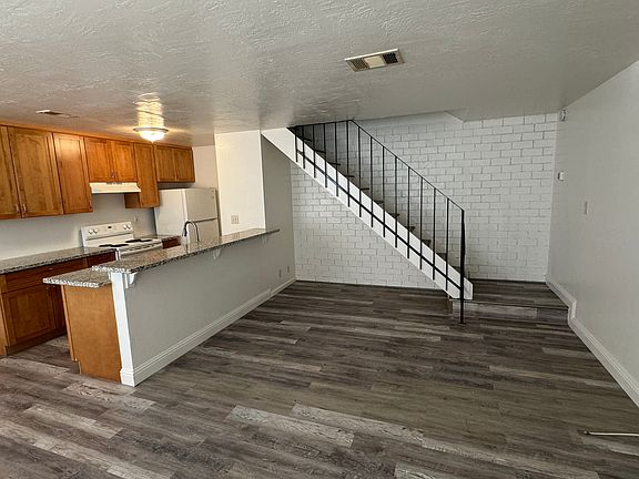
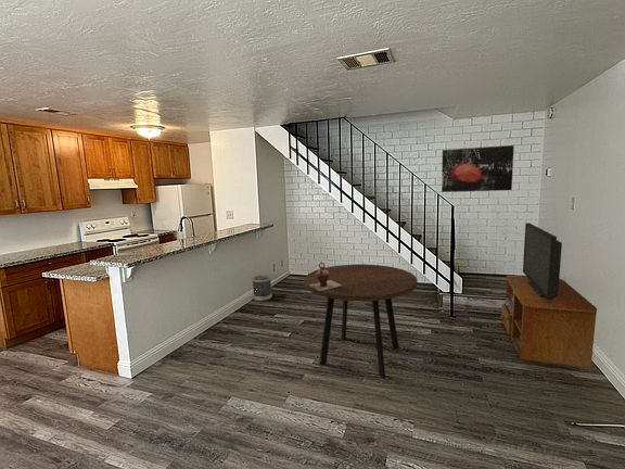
+ ceramic jug [309,262,341,291]
+ wastebasket [252,274,273,302]
+ tv stand [499,221,598,369]
+ dining table [303,263,419,380]
+ wall art [441,144,515,193]
